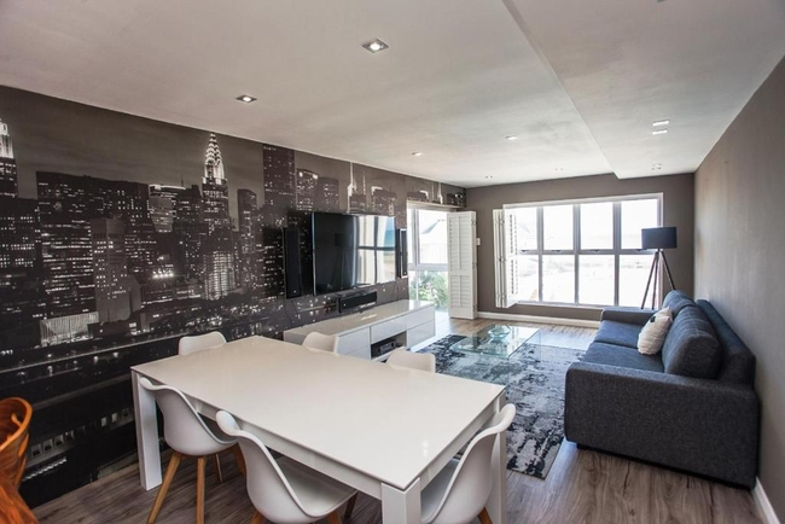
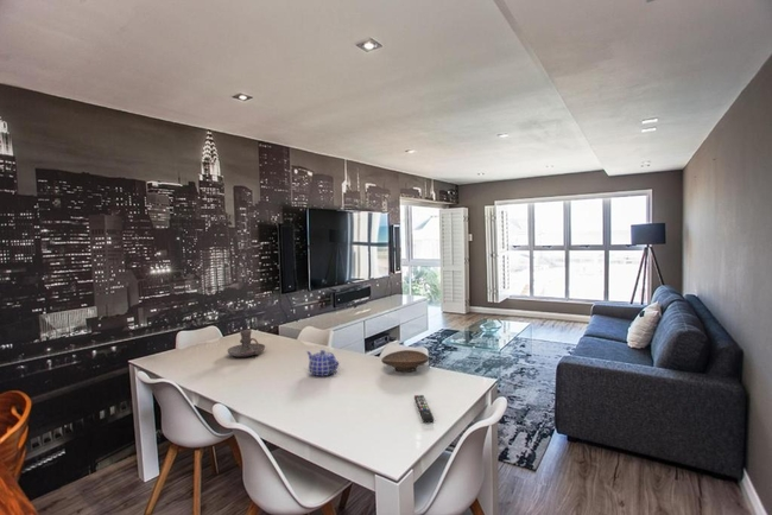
+ decorative bowl [380,349,430,373]
+ remote control [413,394,435,424]
+ teapot [305,349,340,377]
+ candle holder [227,329,266,357]
